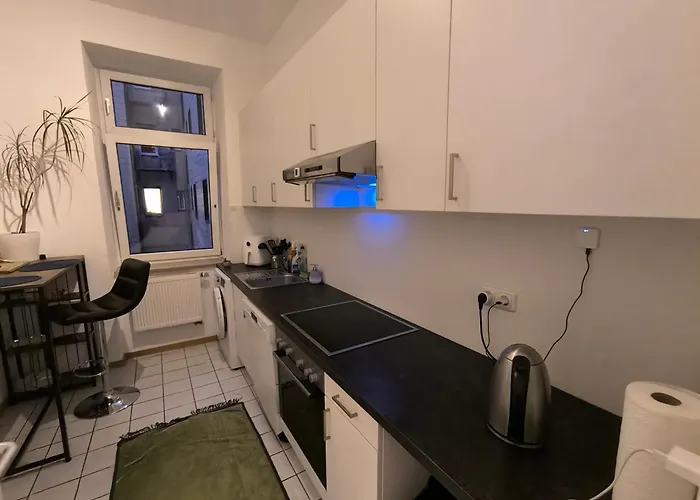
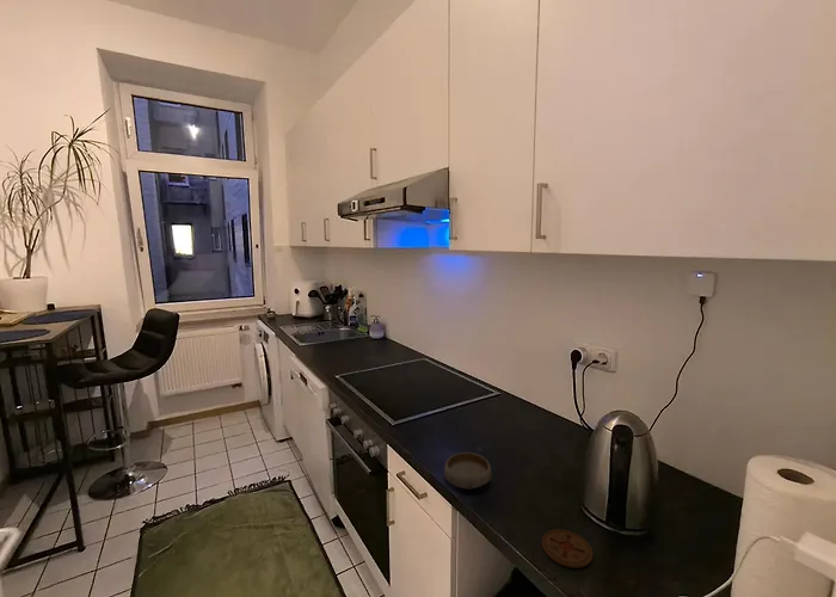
+ coaster [541,528,594,570]
+ bowl [443,451,492,490]
